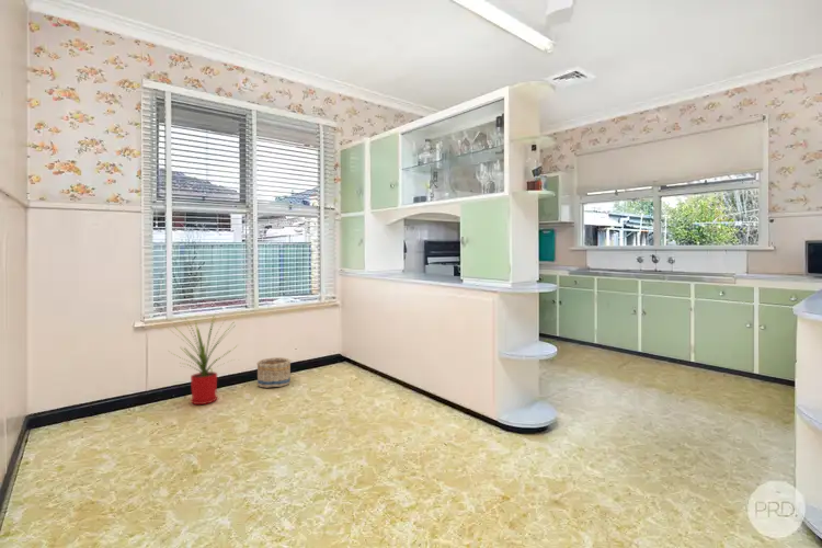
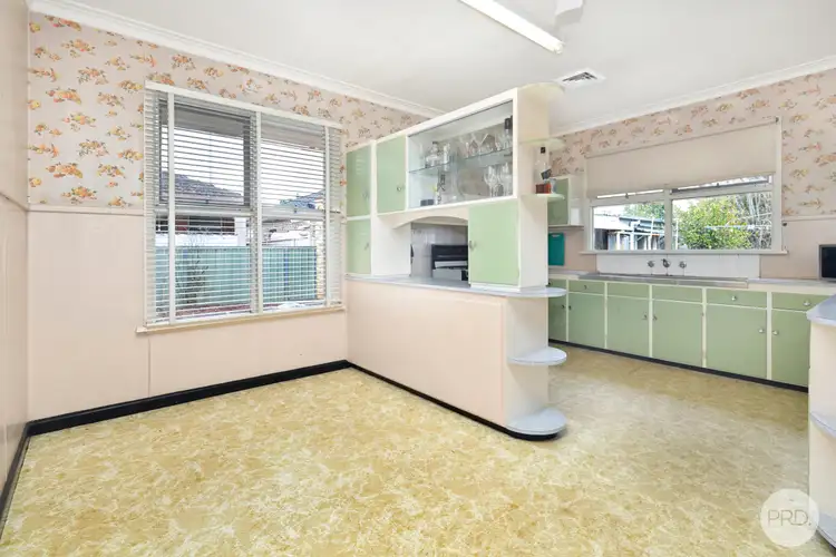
- basket [256,356,292,389]
- house plant [168,313,242,406]
